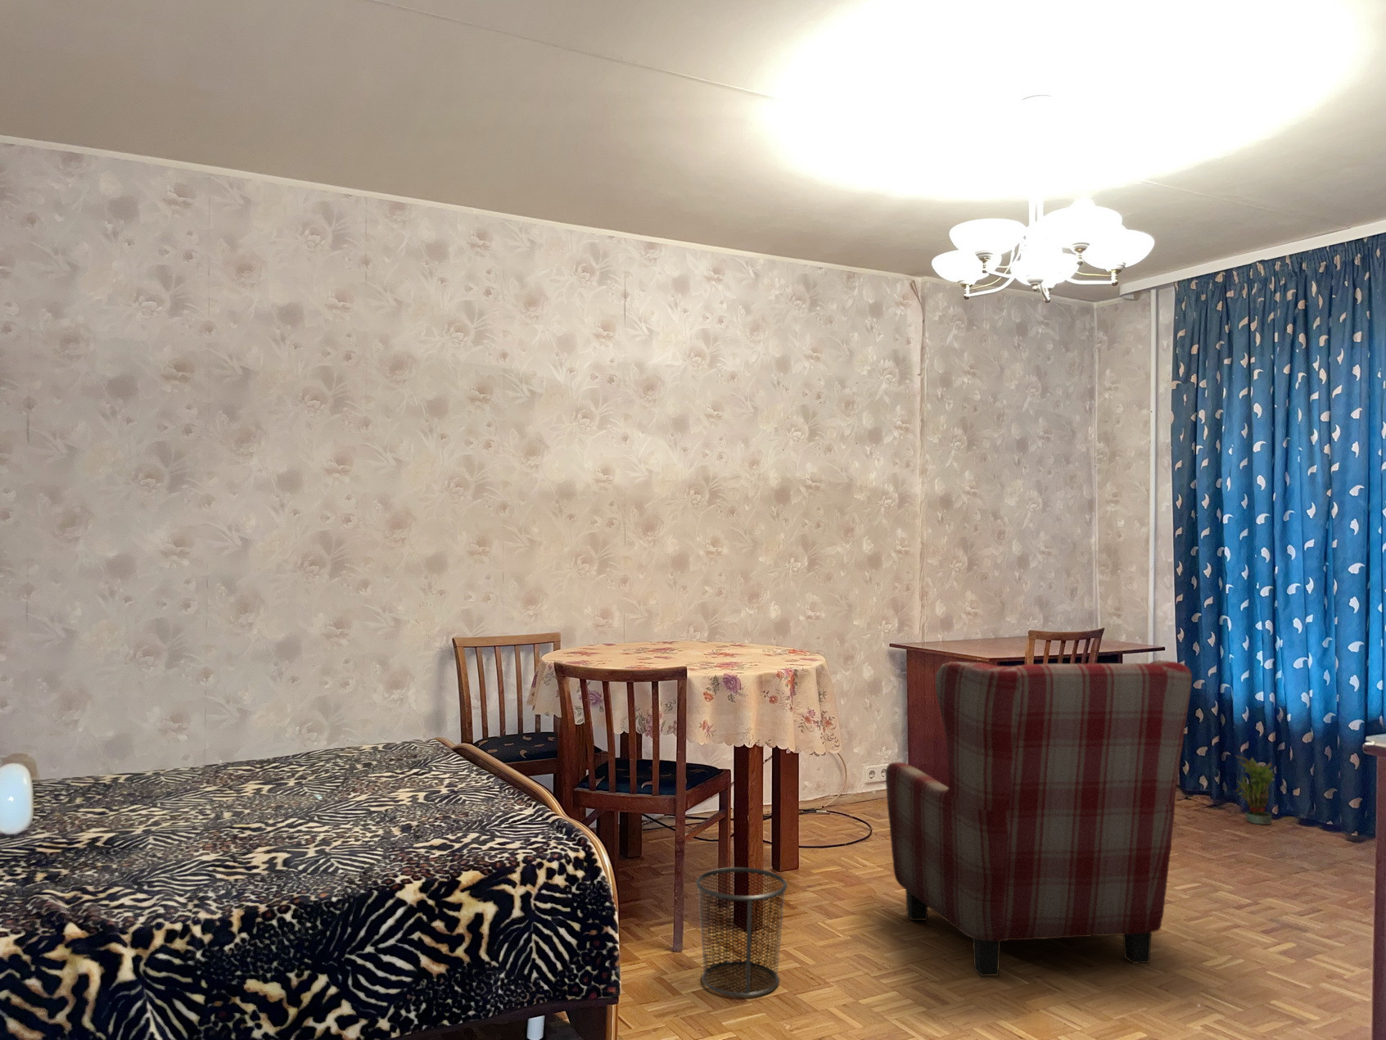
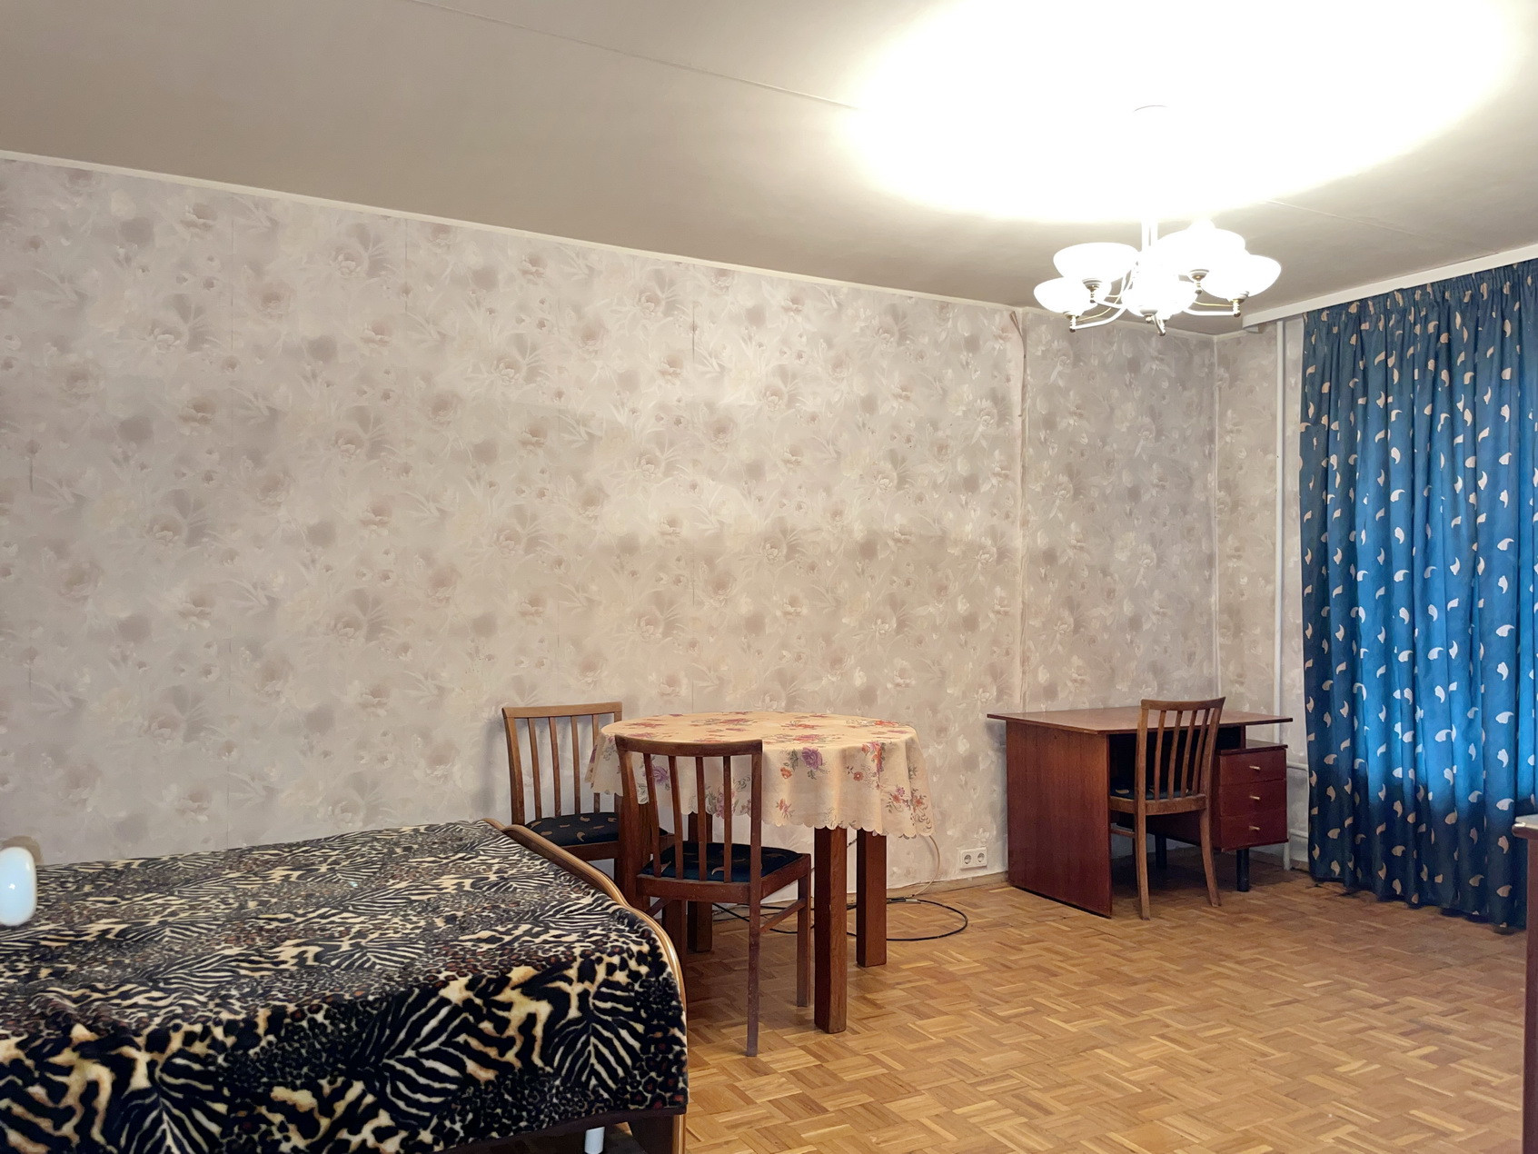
- armchair [885,659,1193,977]
- potted plant [1234,754,1276,826]
- waste bin [695,866,789,998]
